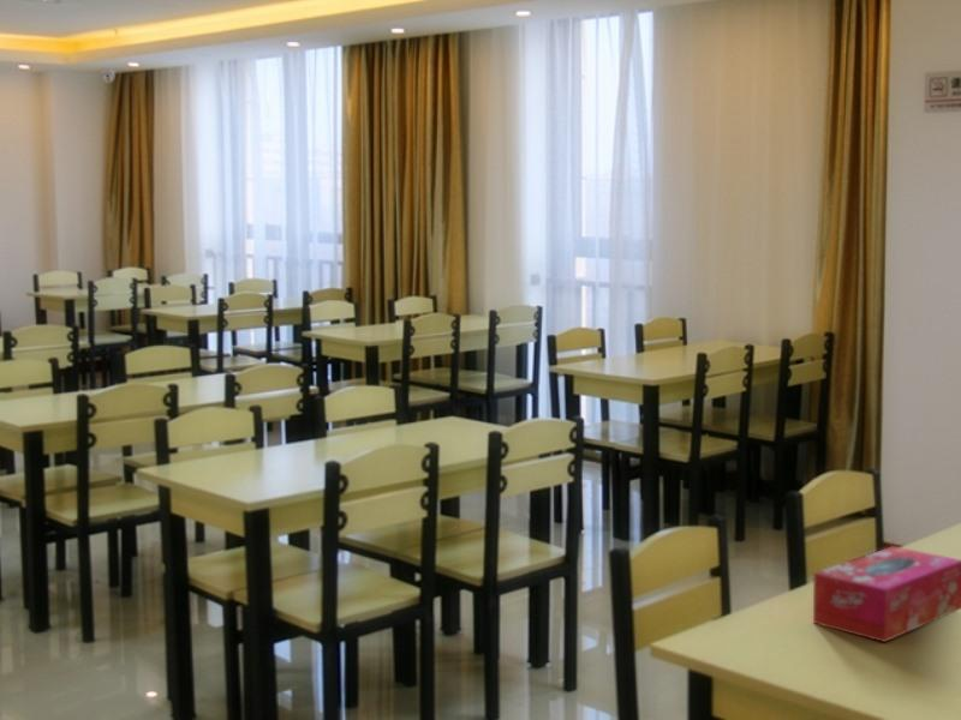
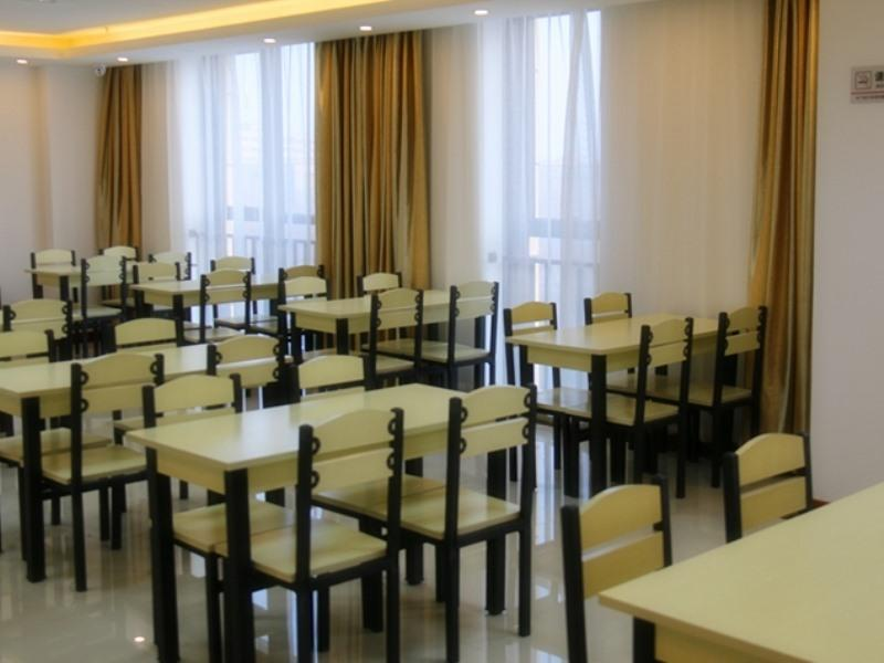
- tissue box [812,545,961,643]
